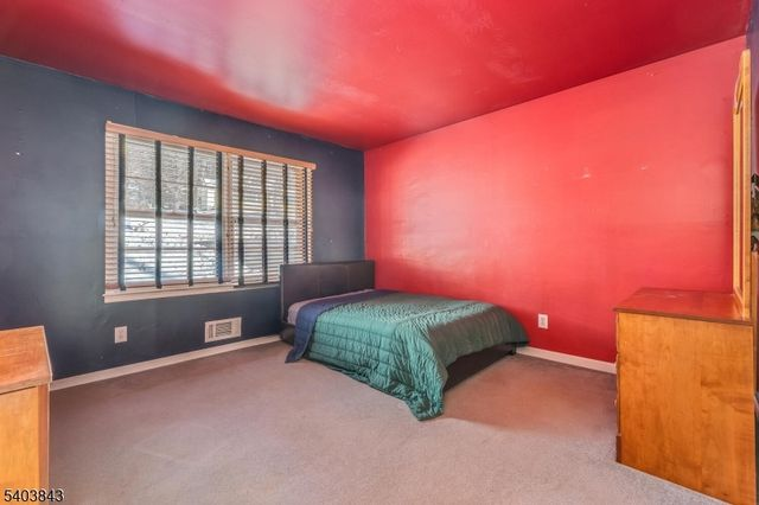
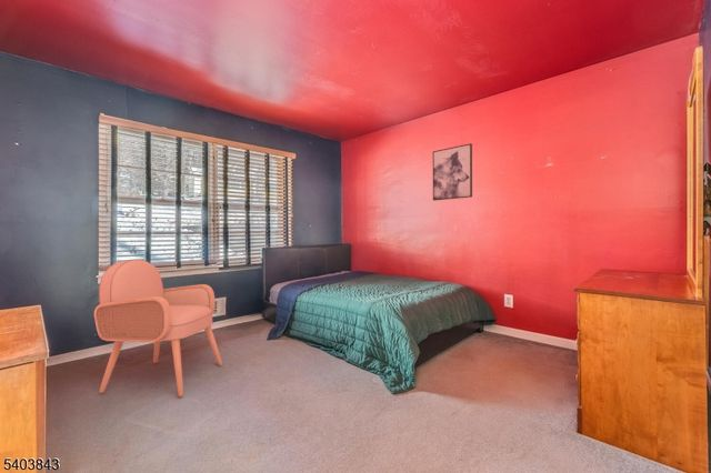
+ wall art [432,142,473,202]
+ armchair [93,259,223,399]
